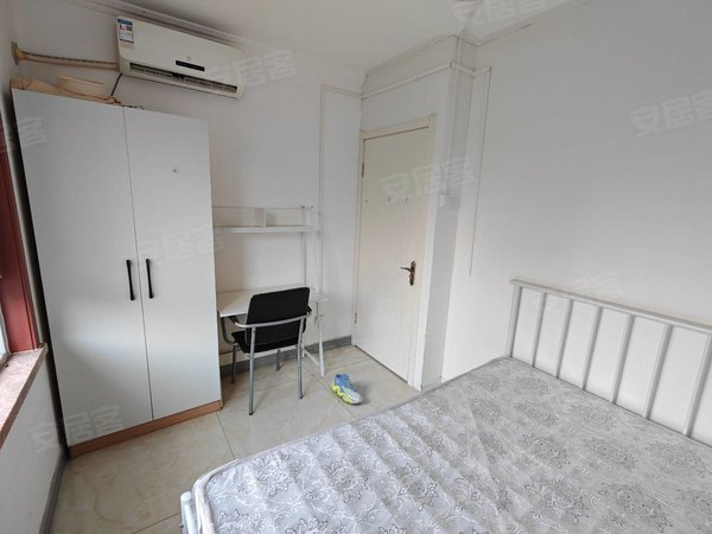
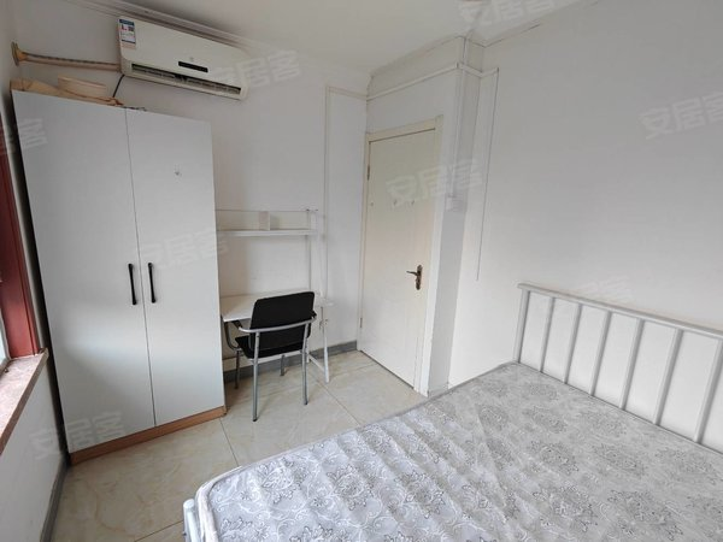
- sneaker [331,373,363,405]
